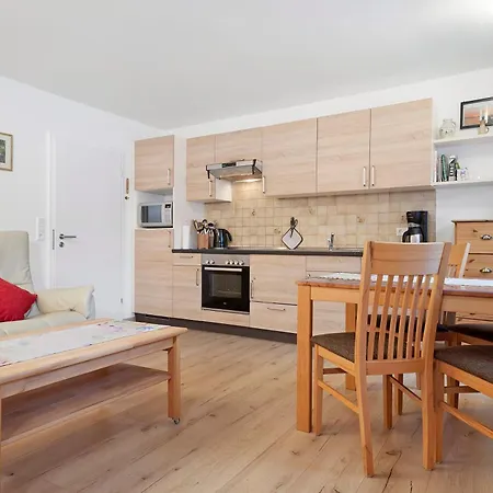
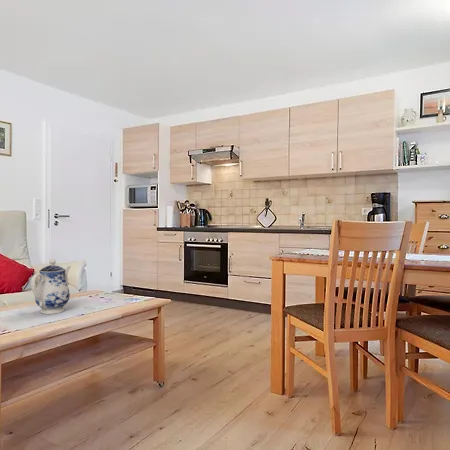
+ teapot [30,258,72,315]
